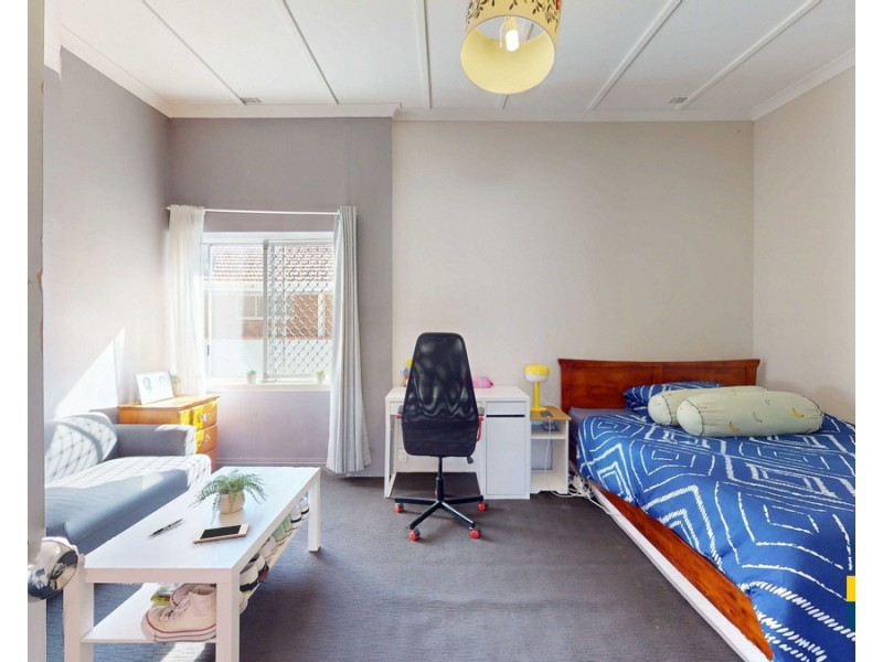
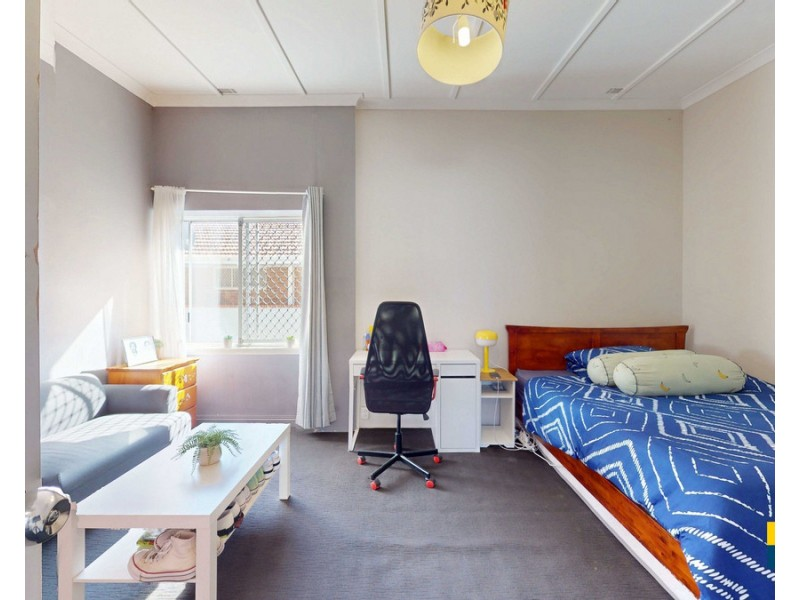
- cell phone [192,522,249,544]
- pen [148,517,184,537]
